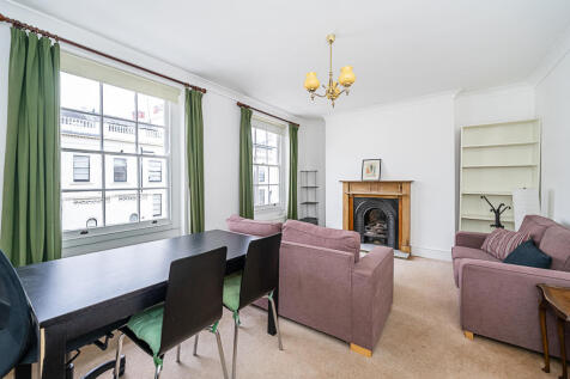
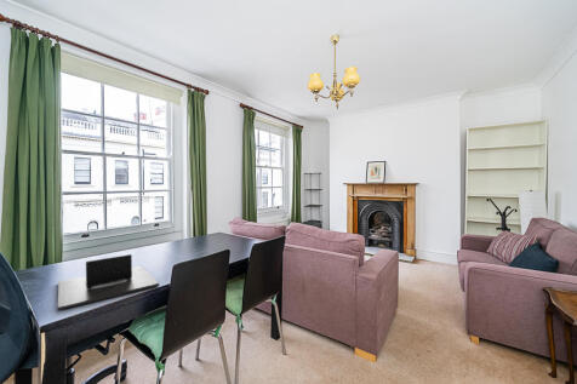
+ laptop [57,253,160,311]
